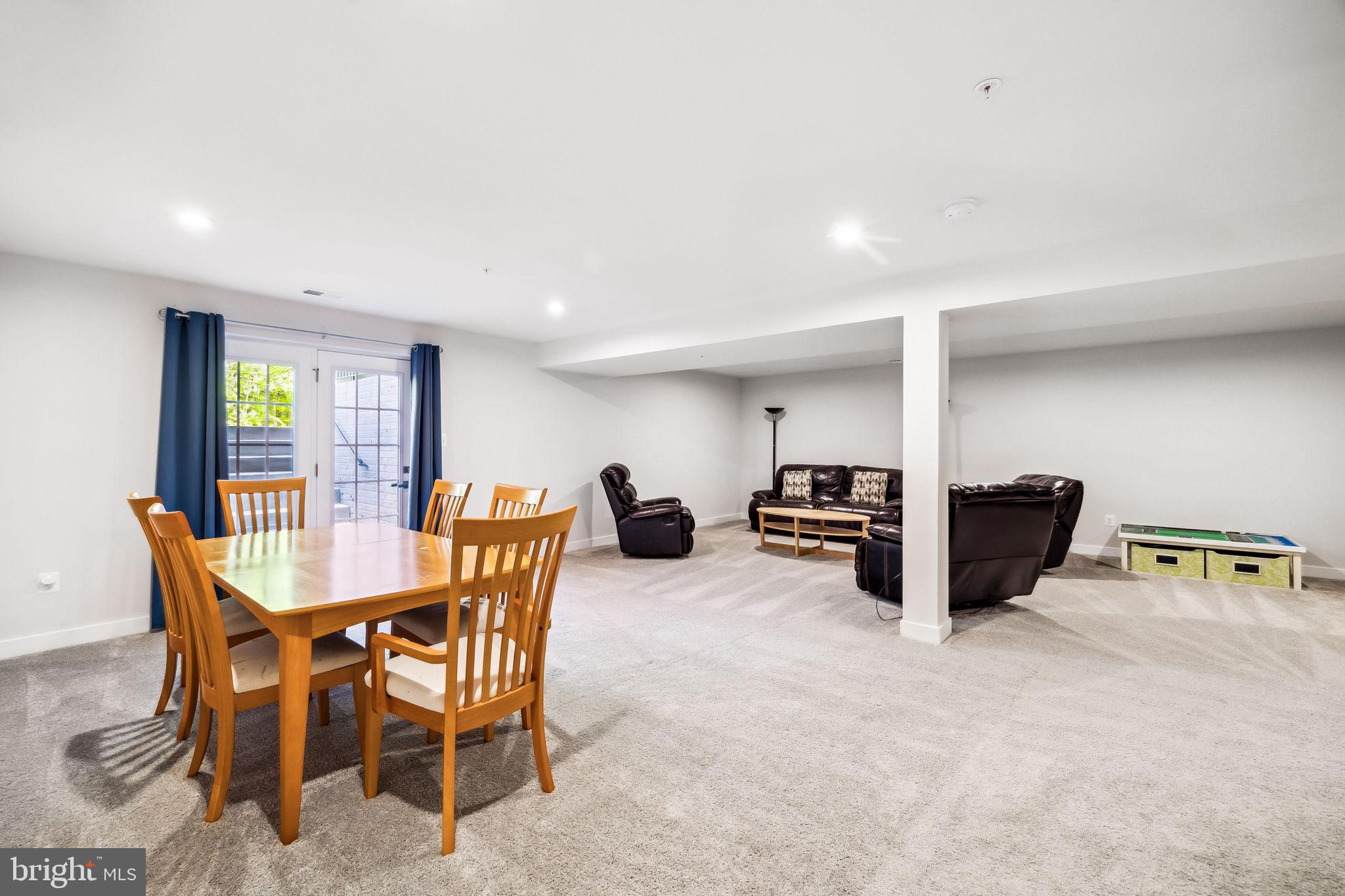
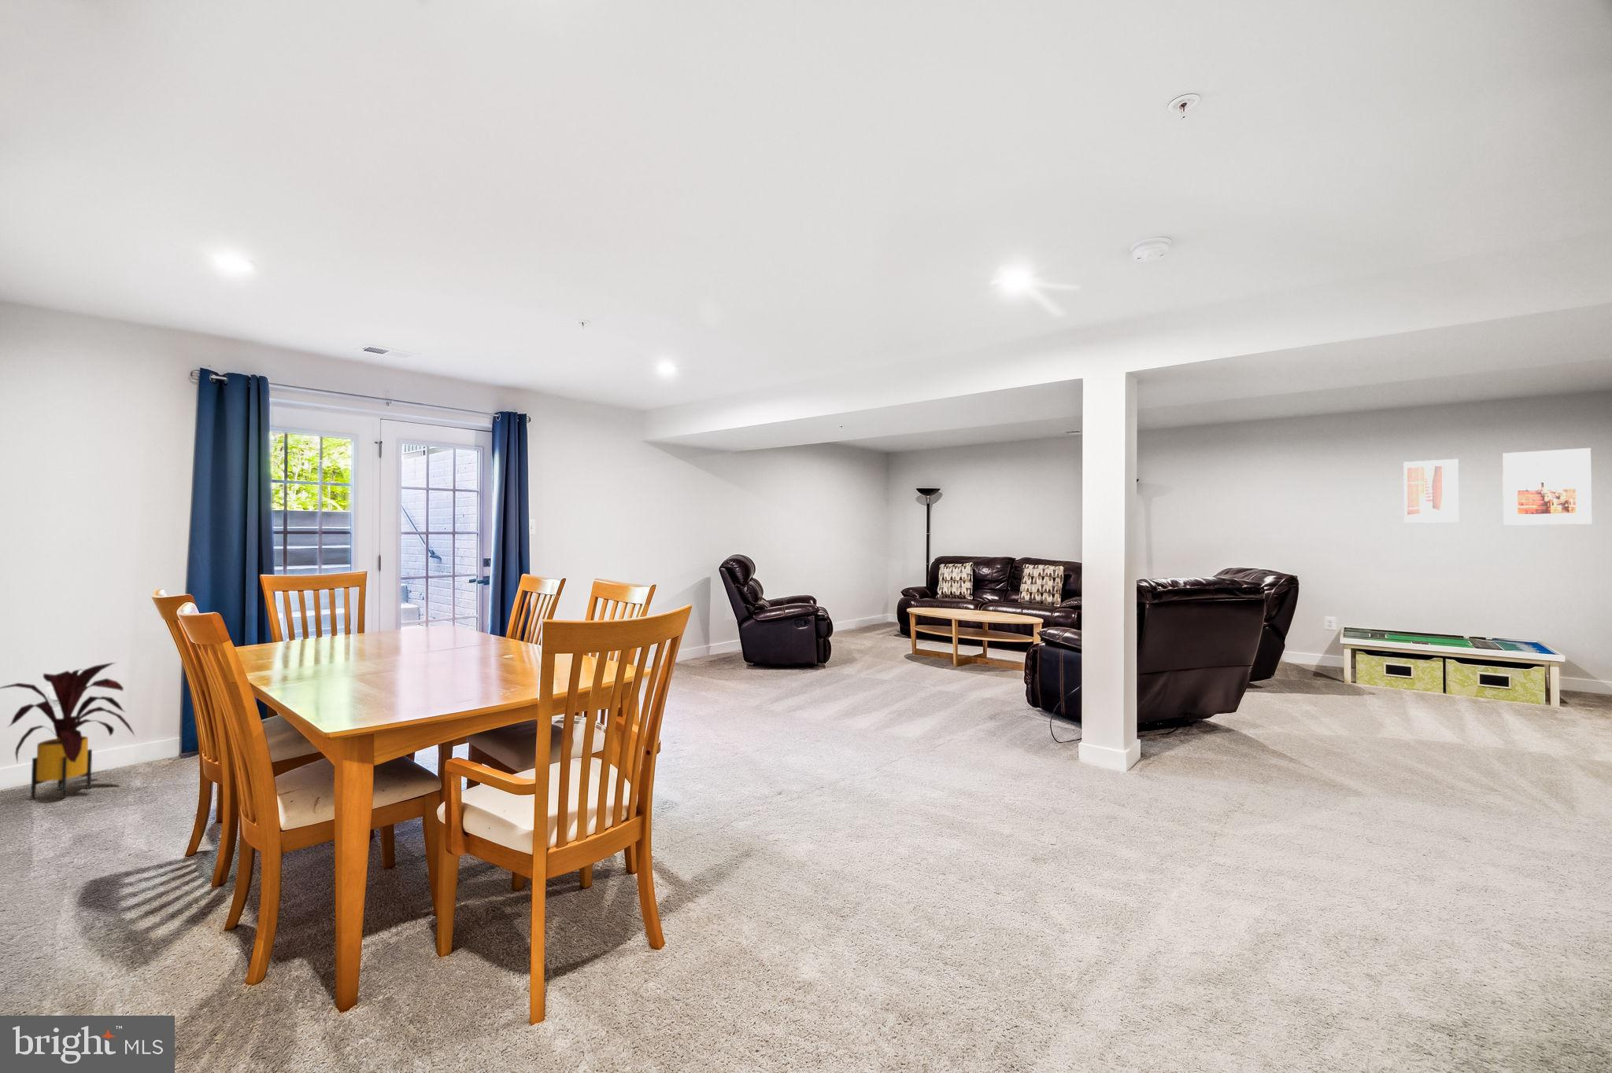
+ wall art [1403,459,1460,523]
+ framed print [1502,447,1593,526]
+ house plant [0,662,135,800]
